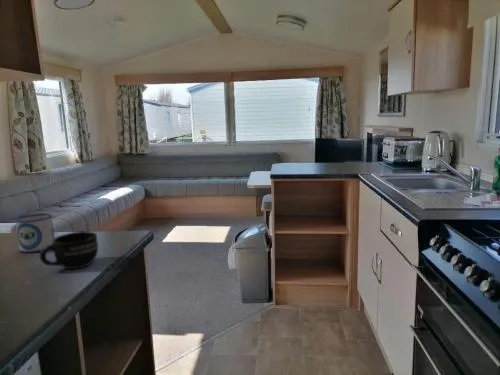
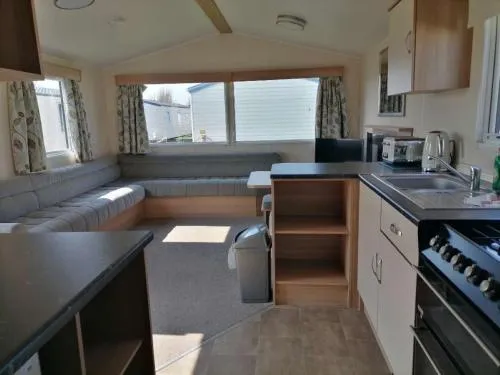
- mug [14,212,56,254]
- mug [39,230,99,270]
